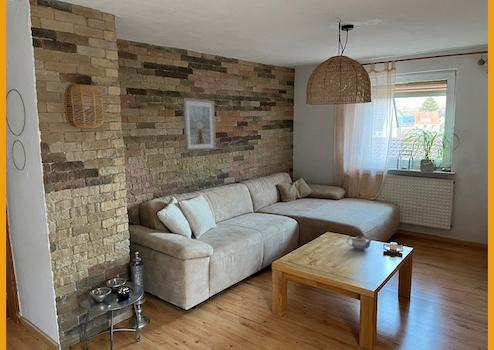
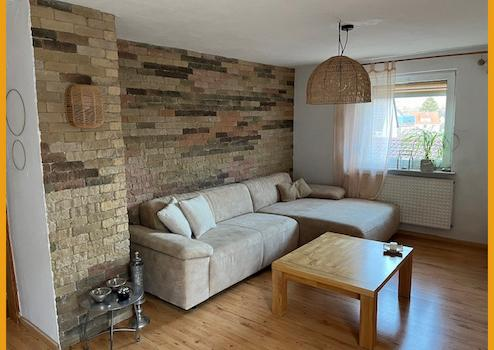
- teapot [346,234,372,252]
- picture frame [182,97,217,152]
